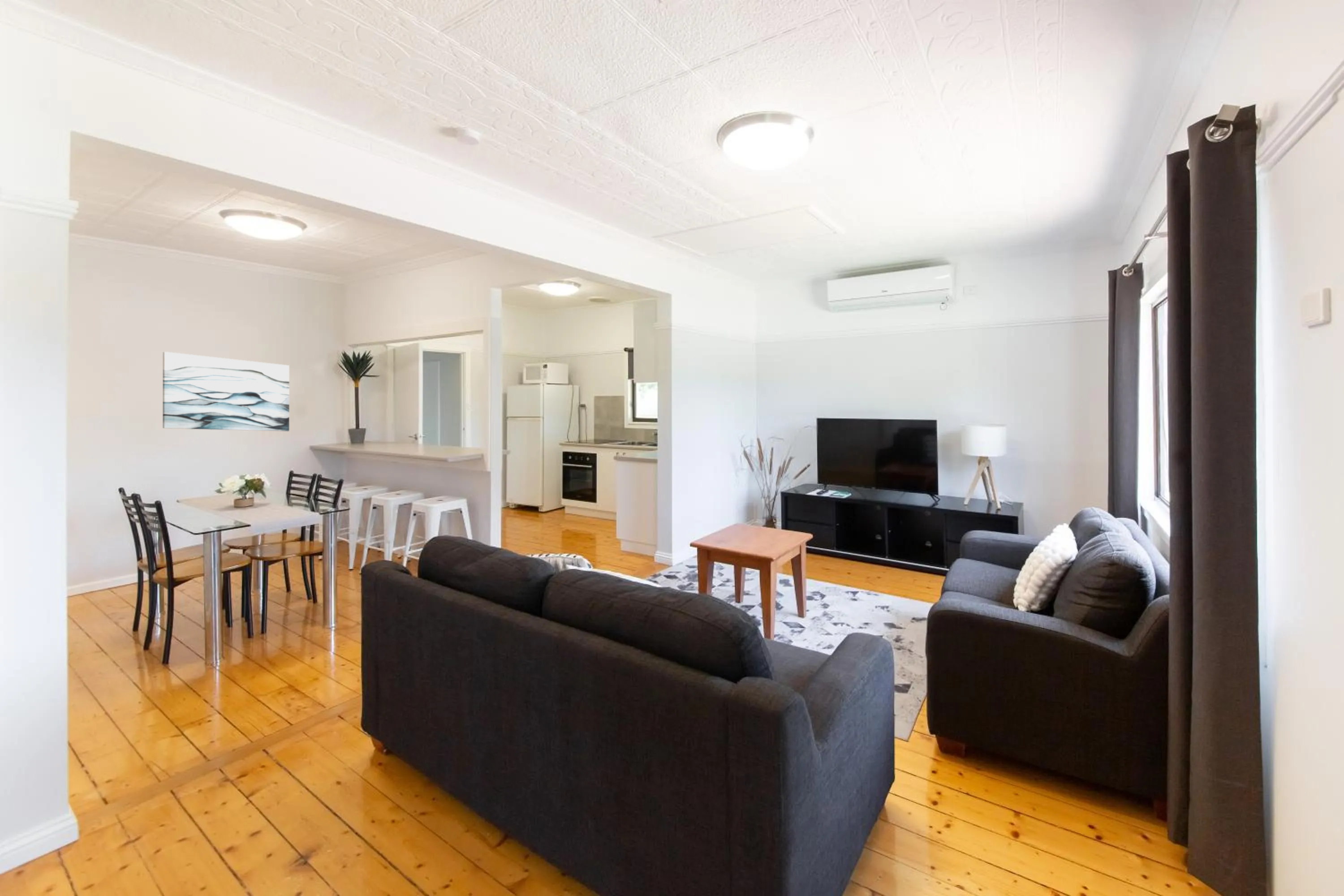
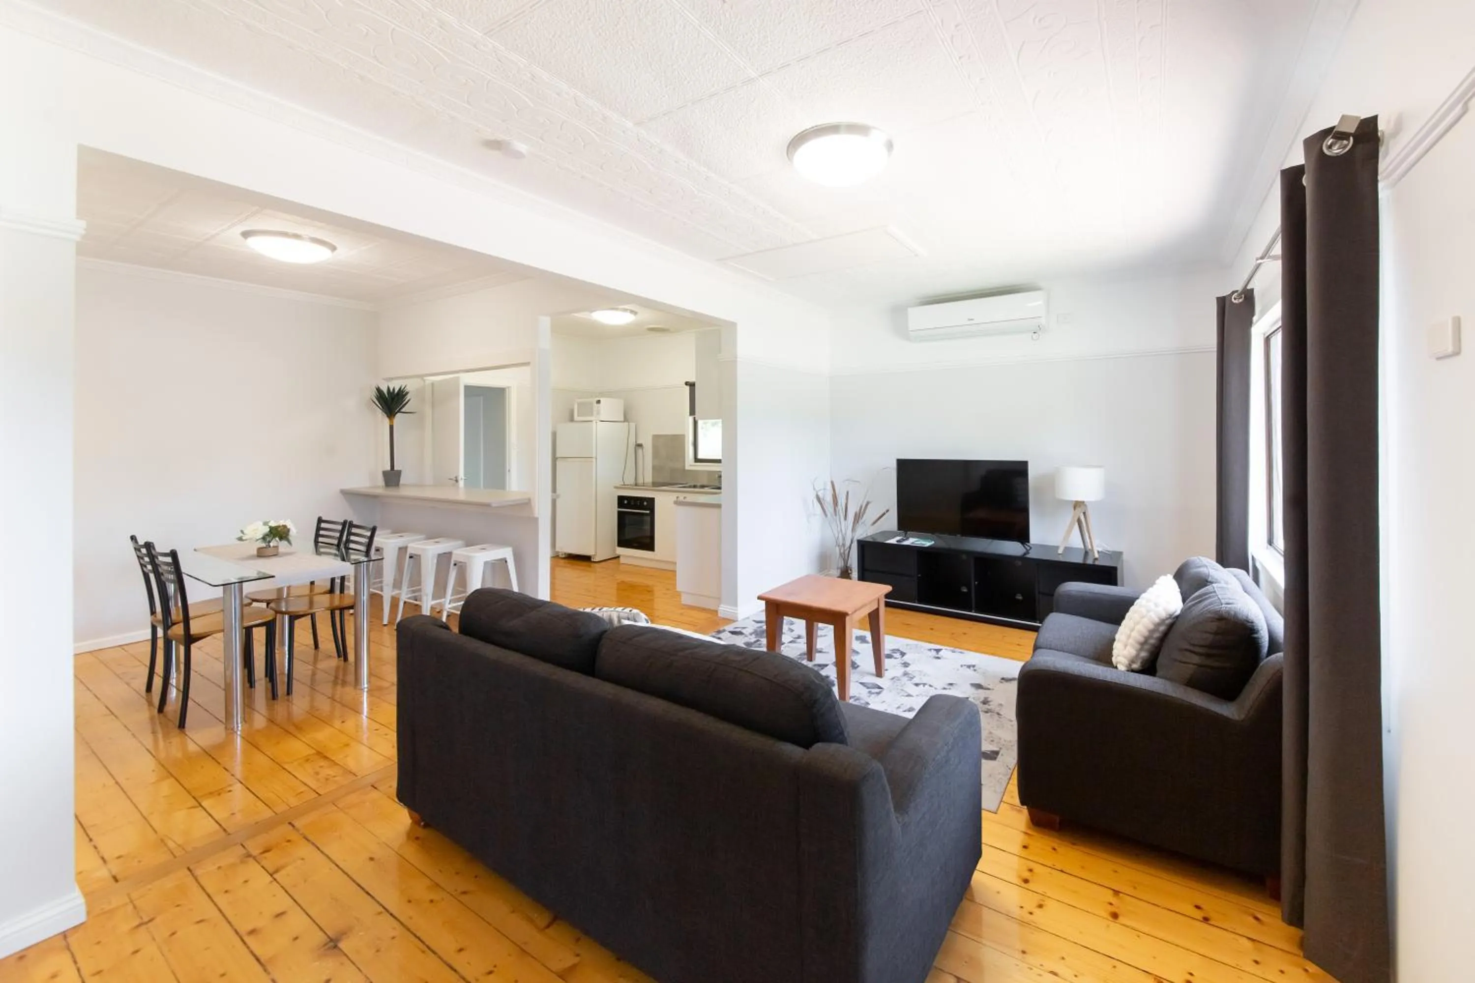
- wall art [162,351,290,432]
